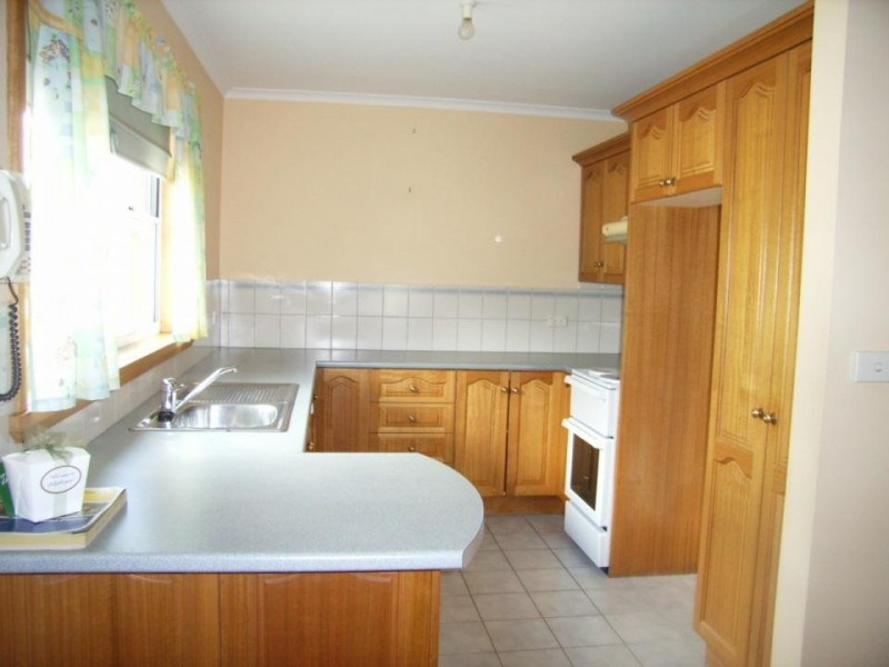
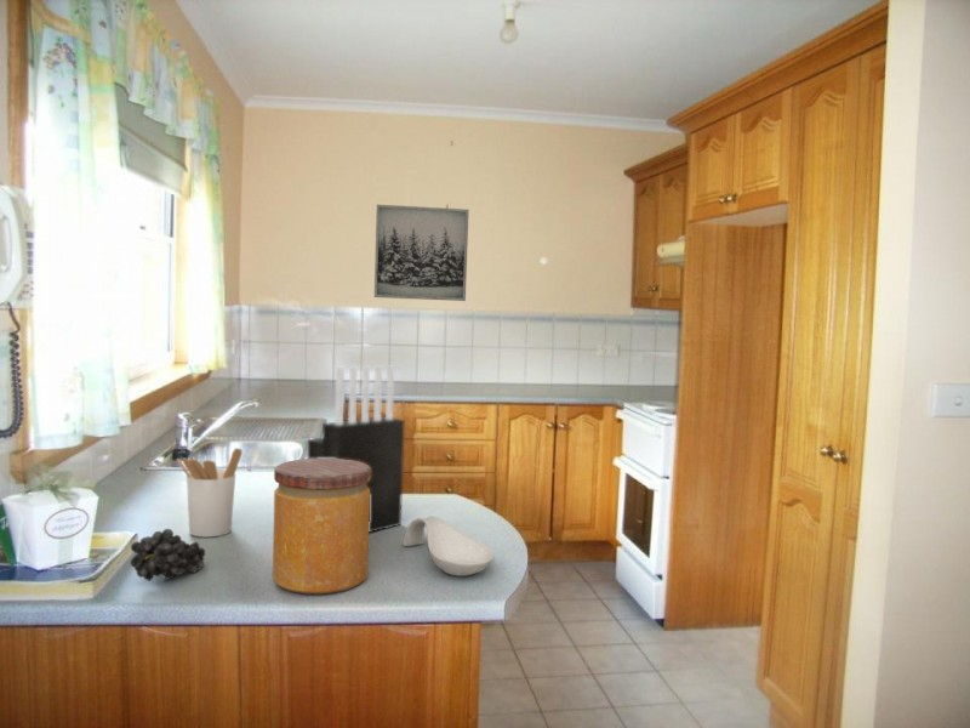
+ utensil holder [176,447,244,539]
+ spoon rest [401,516,496,578]
+ jar [272,457,371,595]
+ fruit [130,528,207,581]
+ wall art [373,204,469,302]
+ knife block [307,365,405,534]
